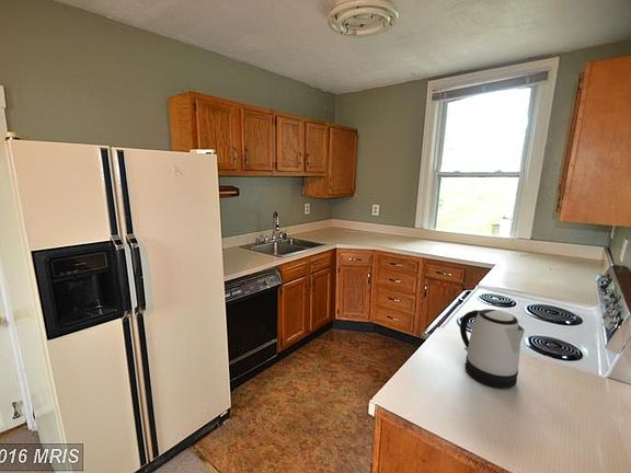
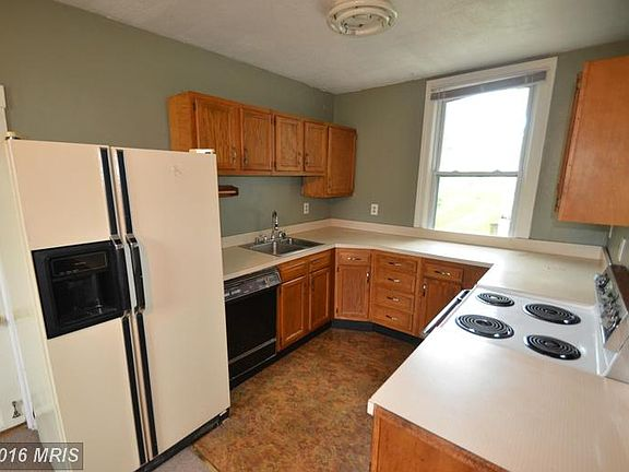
- kettle [459,308,526,390]
